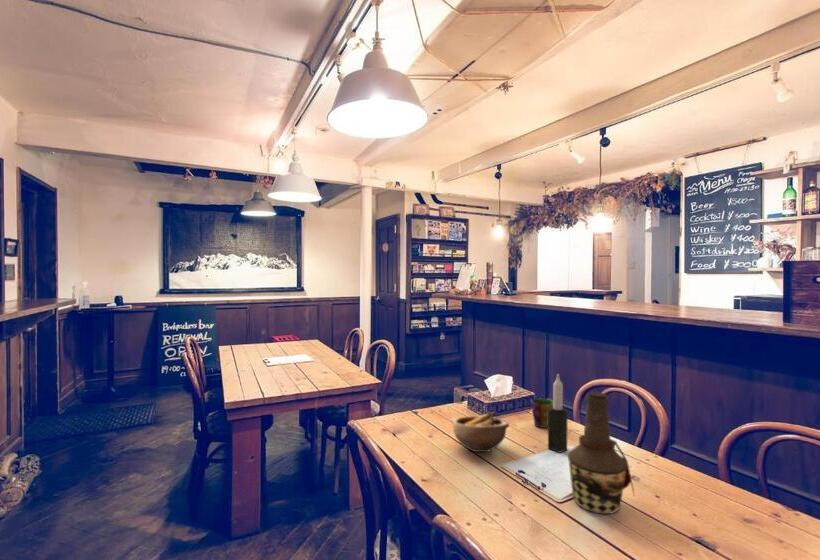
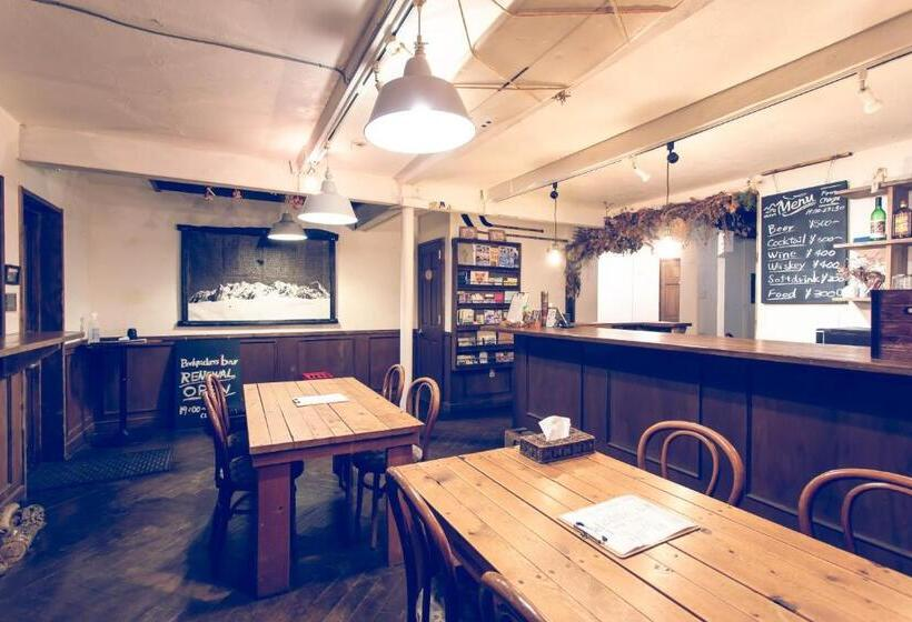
- bowl [450,409,510,453]
- bottle [566,391,635,515]
- candle [547,373,569,453]
- cup [530,397,553,429]
